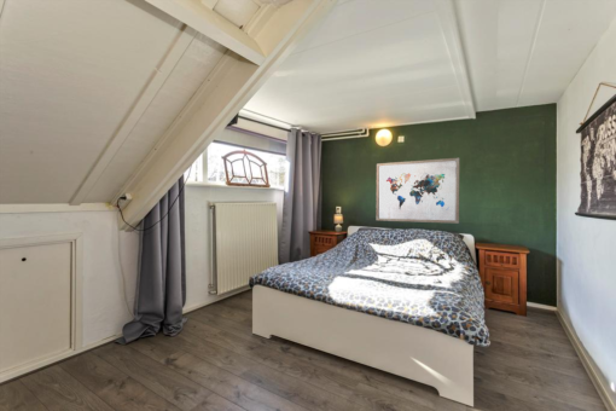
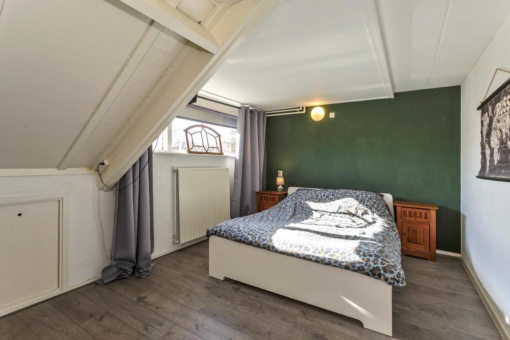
- wall art [374,157,460,225]
